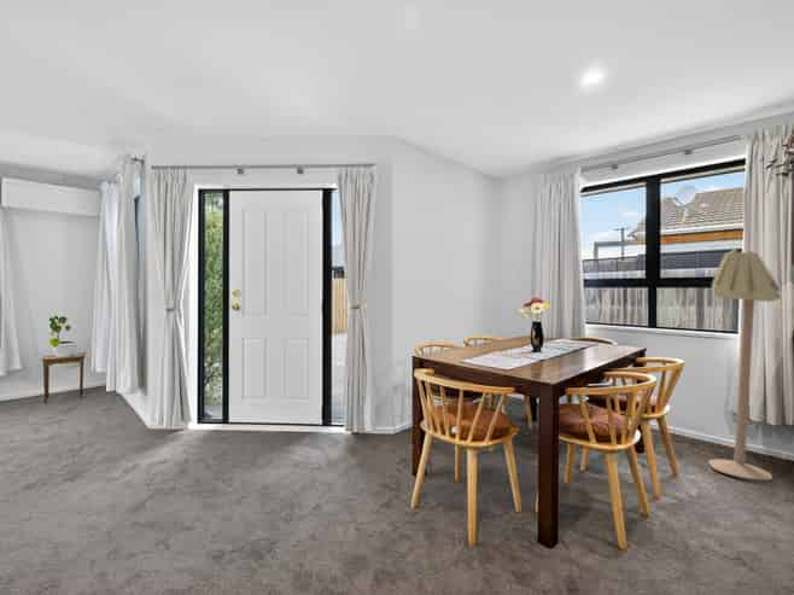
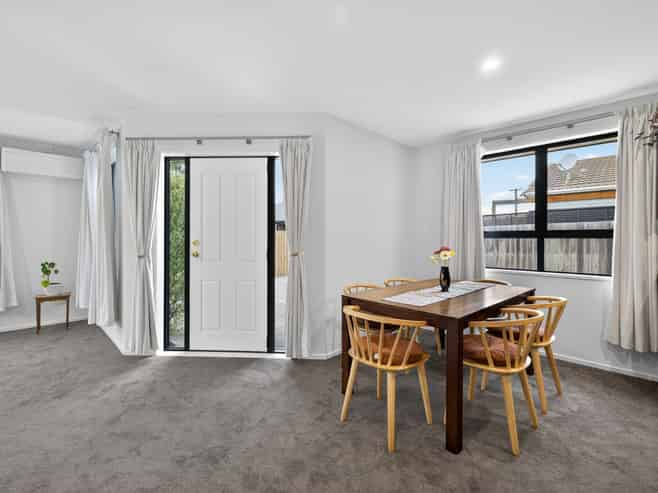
- floor lamp [707,247,782,482]
